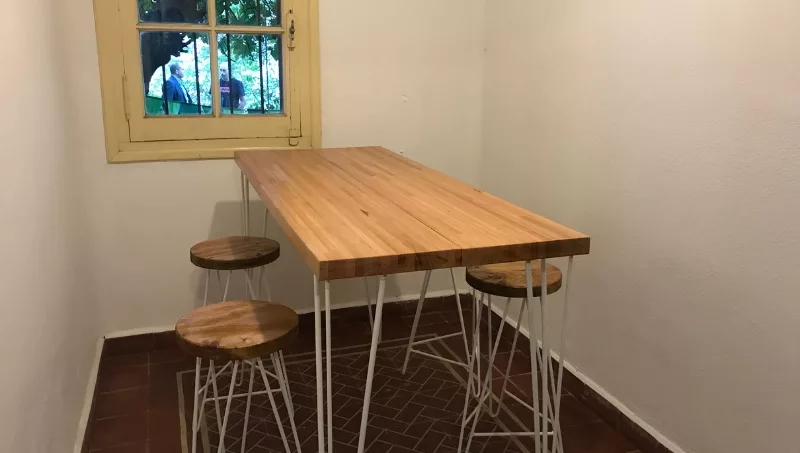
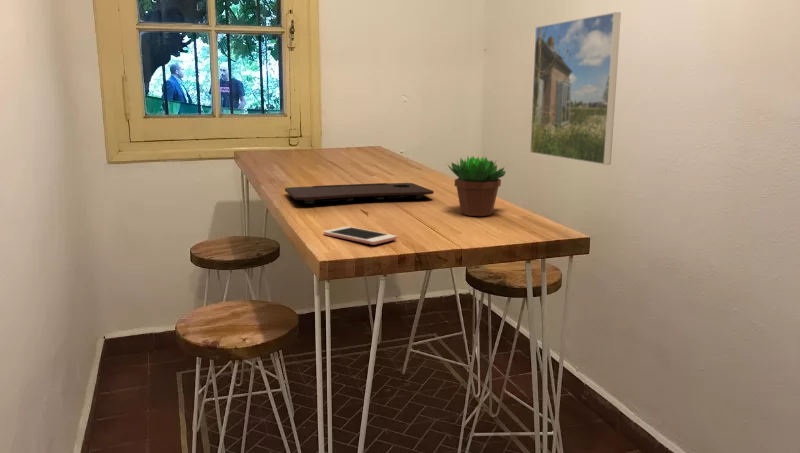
+ cell phone [322,226,398,246]
+ succulent plant [447,154,507,217]
+ cutting board [284,182,435,205]
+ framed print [529,11,622,166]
